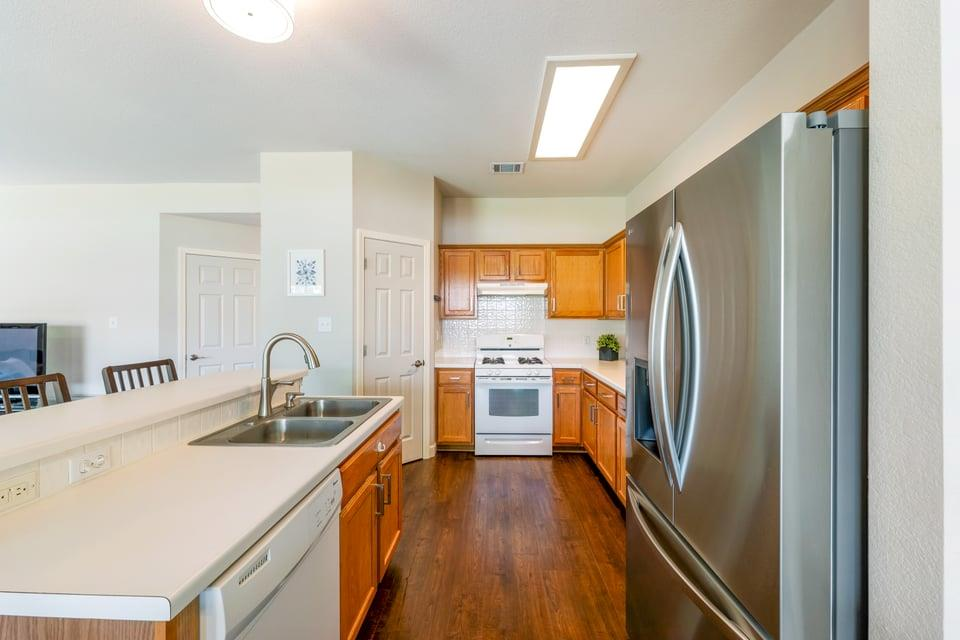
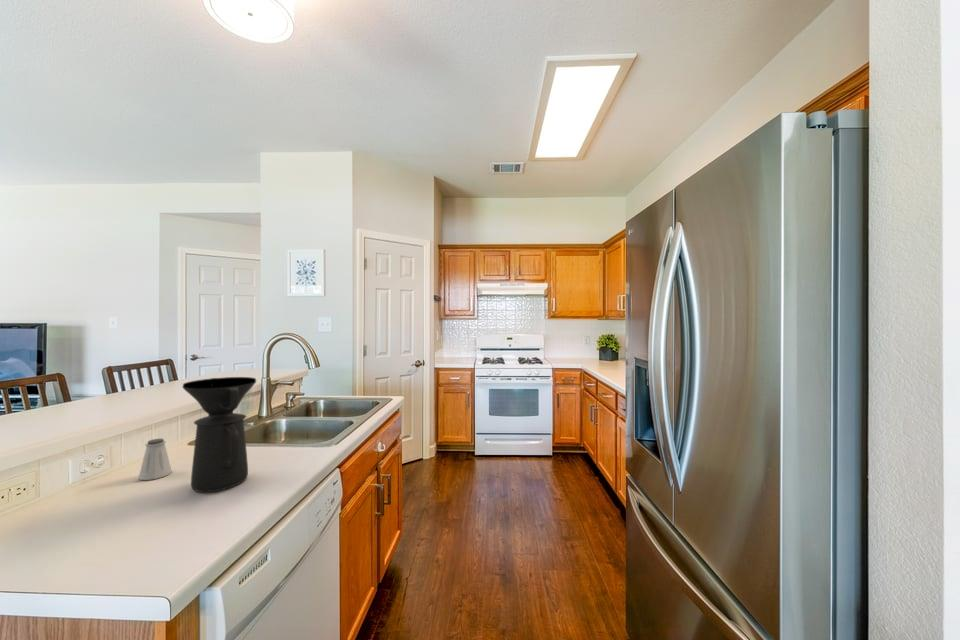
+ coffee maker [181,376,257,493]
+ saltshaker [138,438,173,481]
